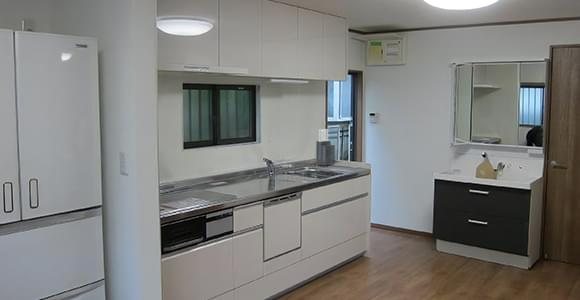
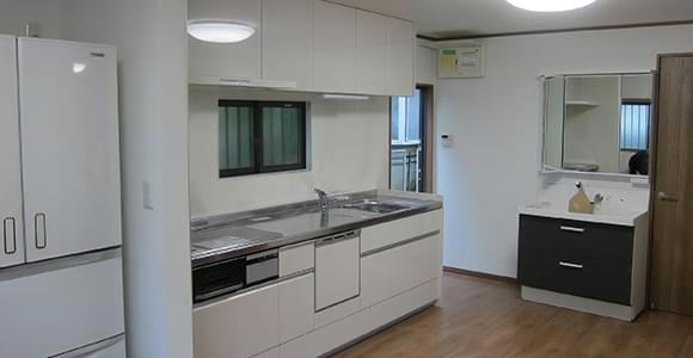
- knife block [315,128,336,167]
